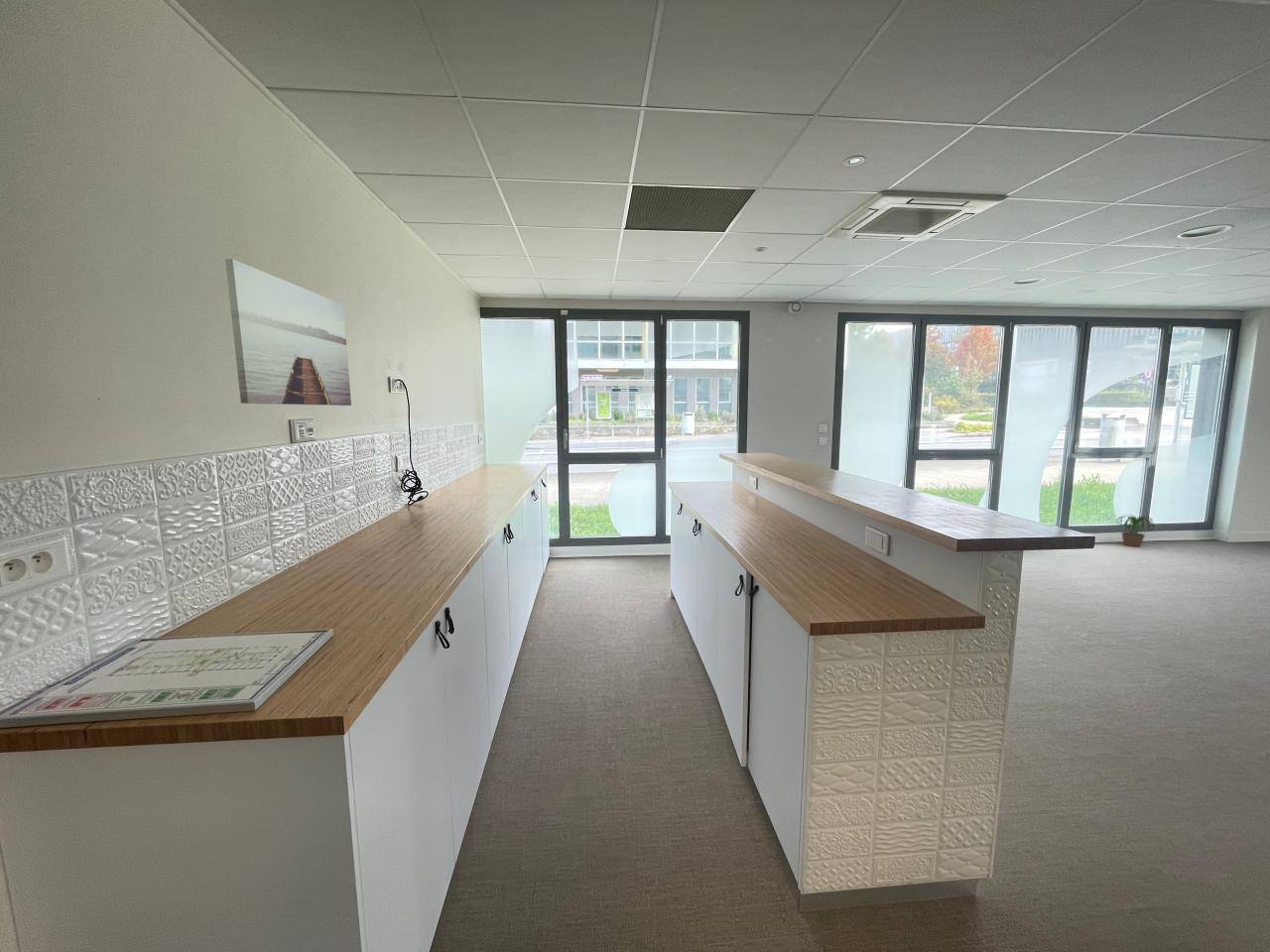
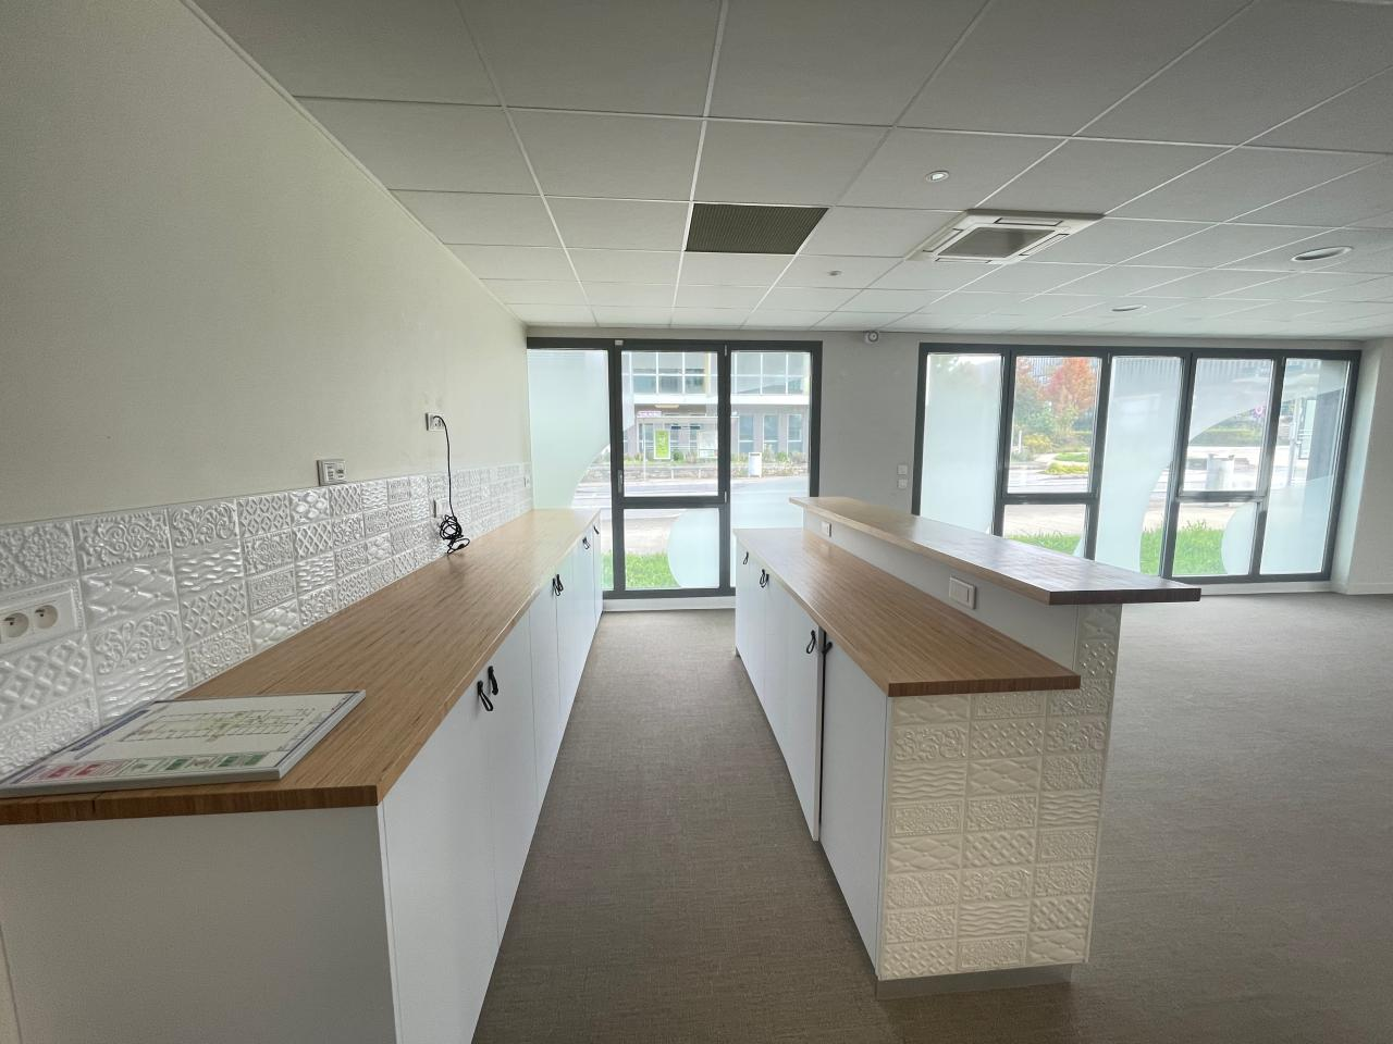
- wall art [224,258,352,407]
- potted plant [1111,514,1159,547]
